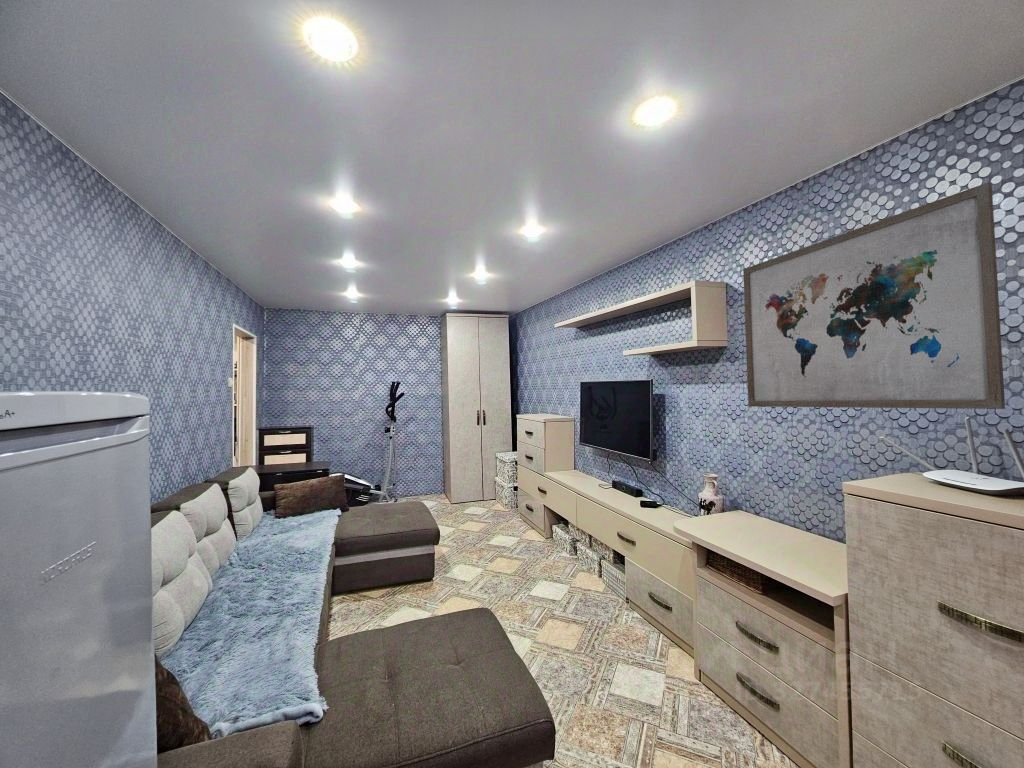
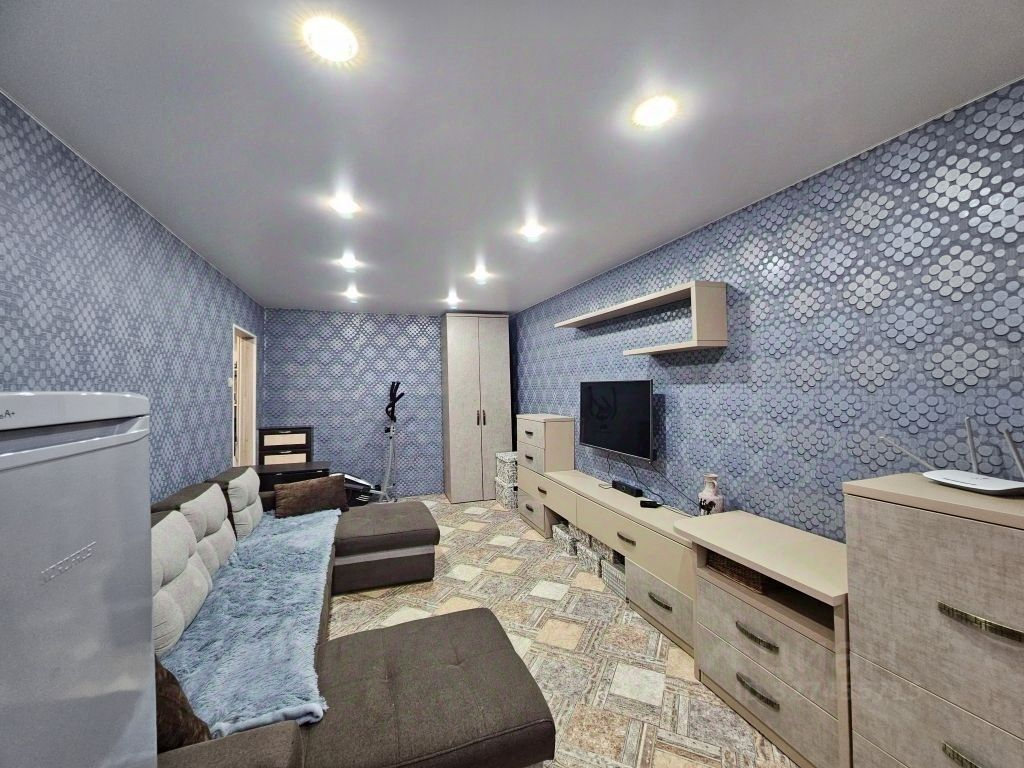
- wall art [742,181,1006,410]
